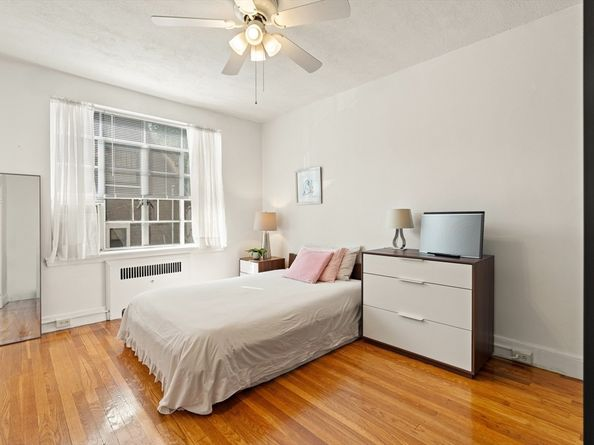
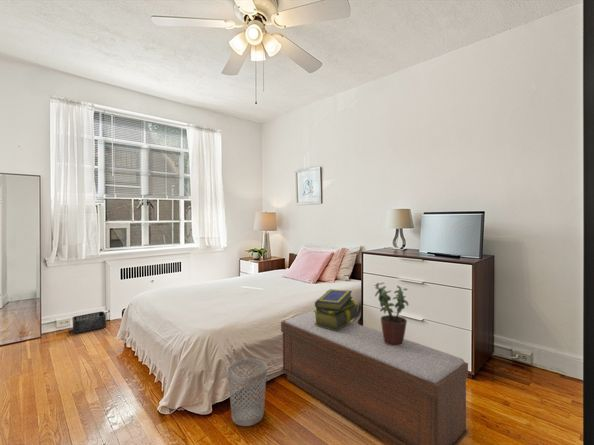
+ wastebasket [226,358,268,427]
+ stack of books [312,288,359,331]
+ bench [280,311,469,445]
+ storage bin [72,310,107,334]
+ potted plant [373,282,410,346]
